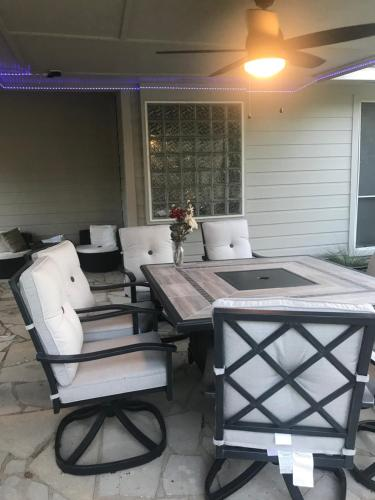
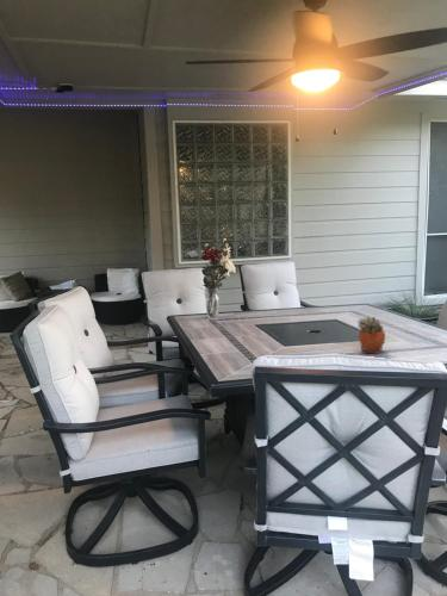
+ succulent planter [356,315,386,355]
